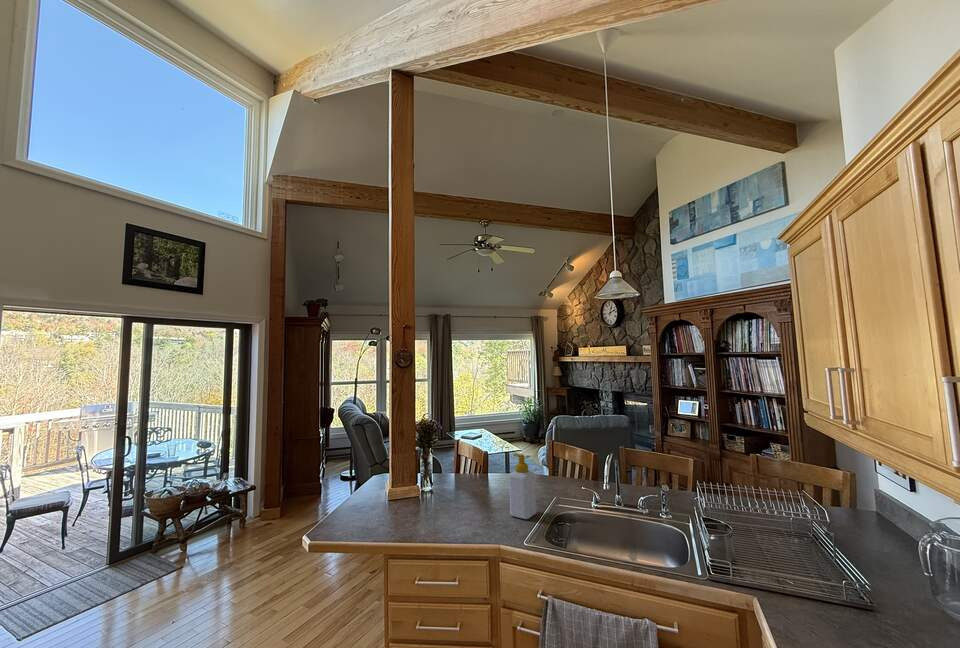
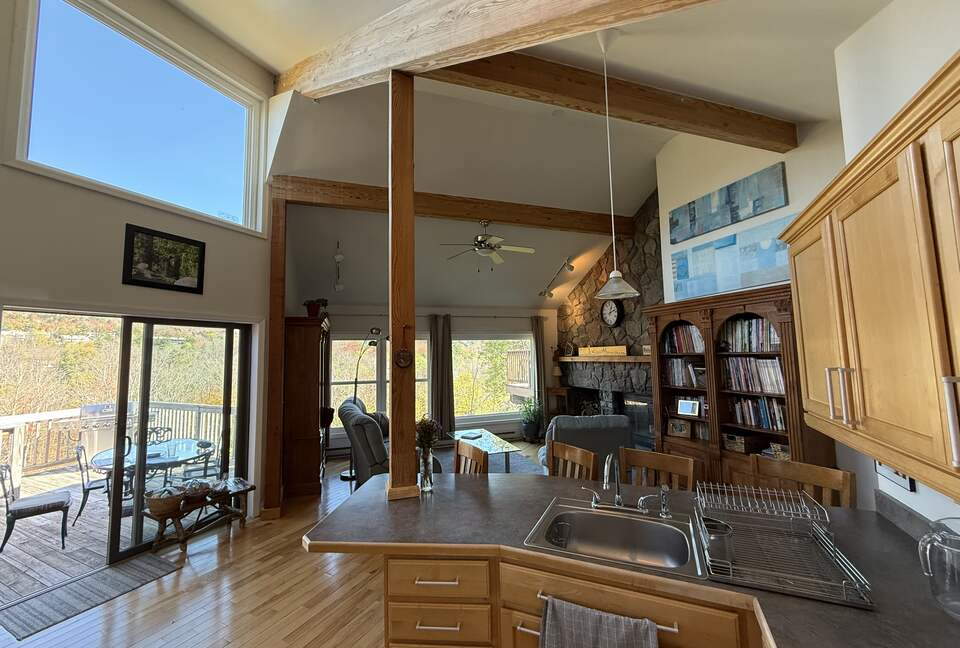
- soap bottle [508,453,537,520]
